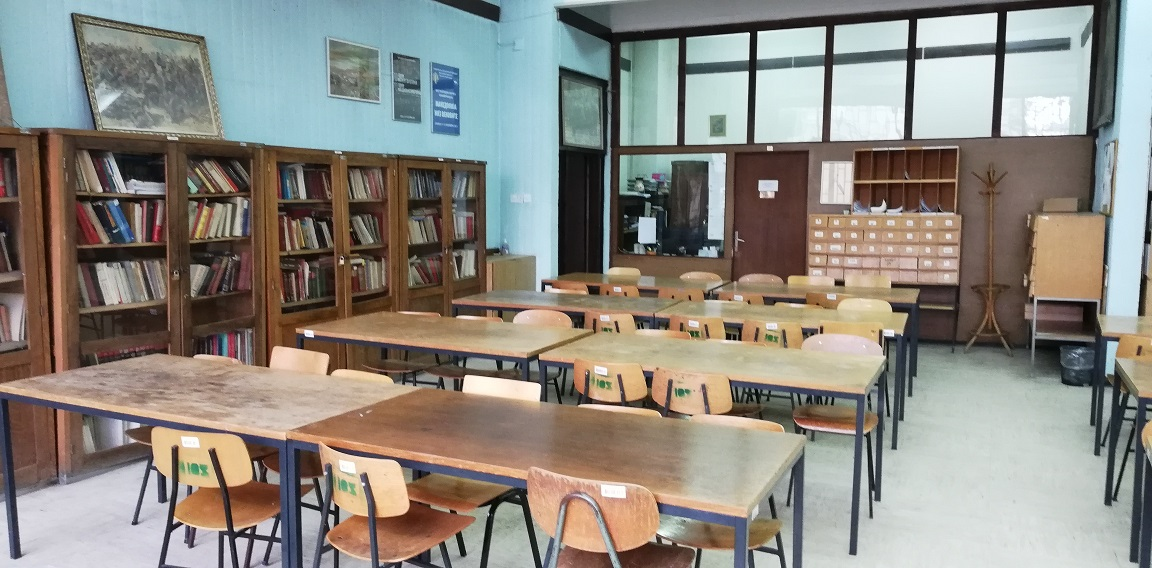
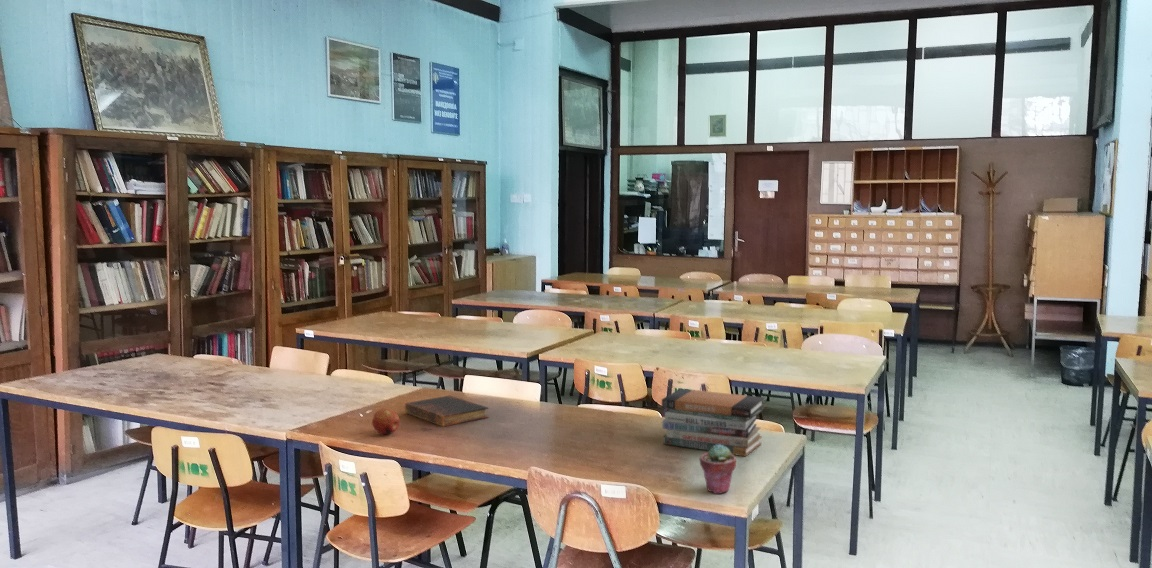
+ book stack [661,388,765,458]
+ potted succulent [699,444,737,495]
+ book [404,395,489,427]
+ apple [371,407,400,435]
